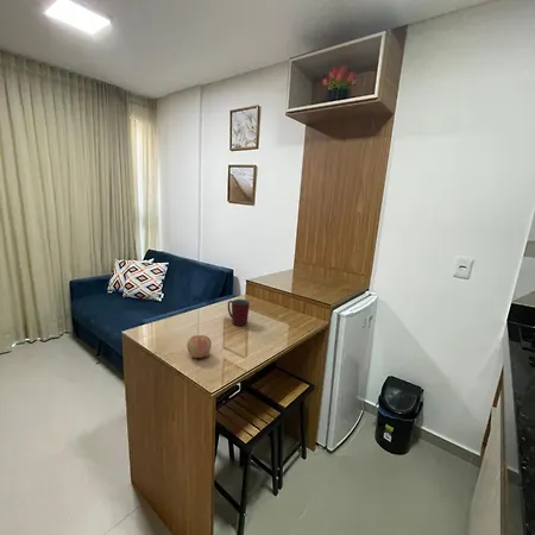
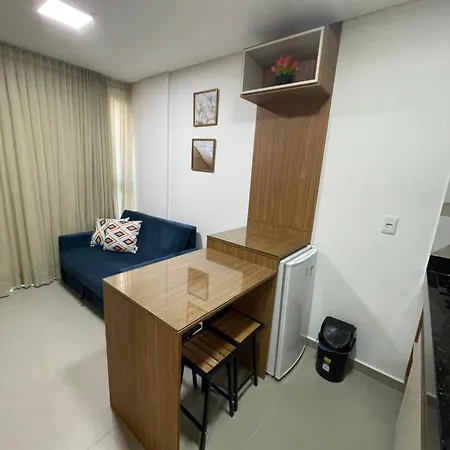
- mug [227,298,251,327]
- apple [185,334,213,359]
